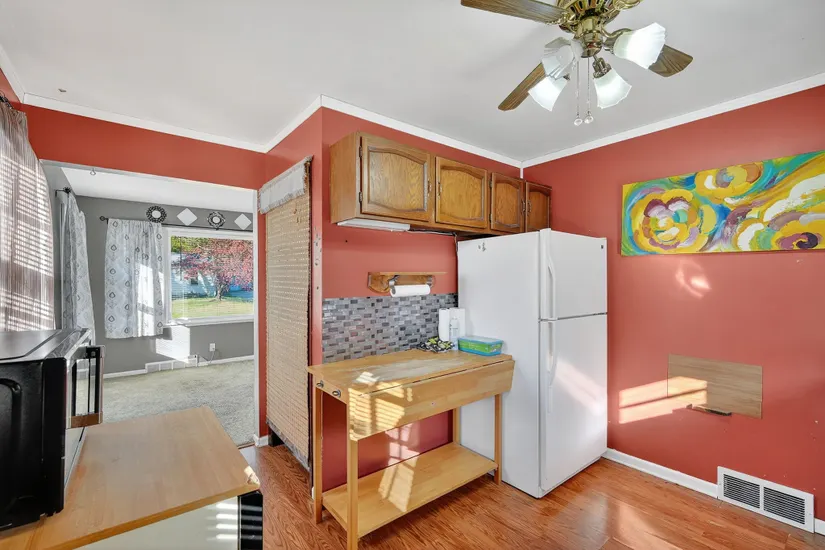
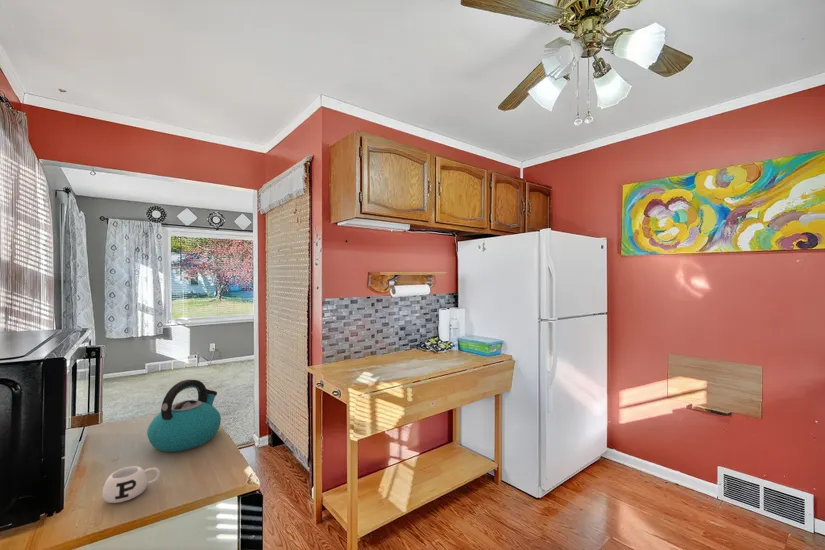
+ kettle [146,379,222,453]
+ mug [101,465,161,504]
